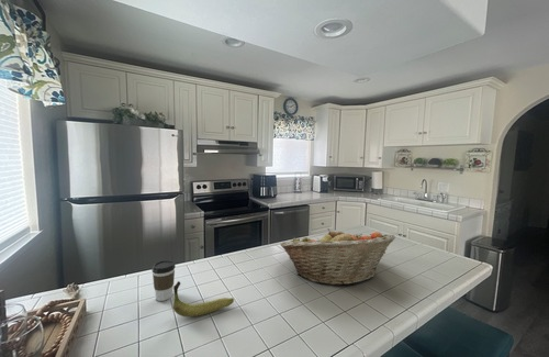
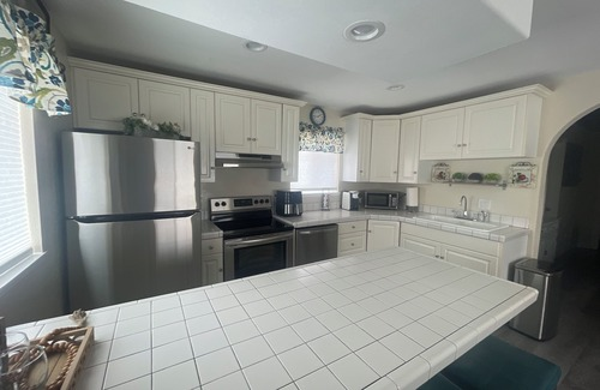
- coffee cup [150,259,177,302]
- banana [172,280,235,317]
- fruit basket [279,227,396,287]
